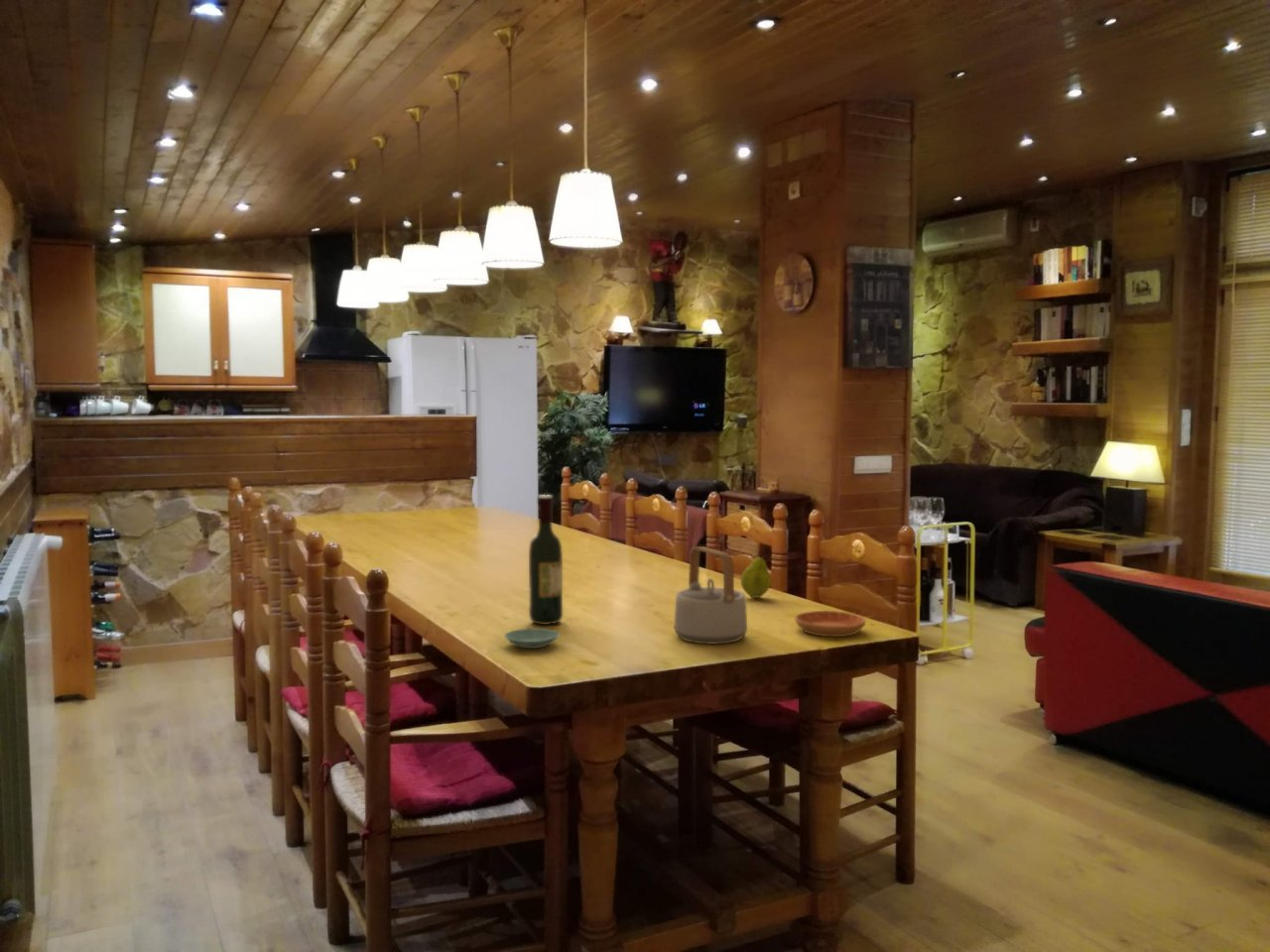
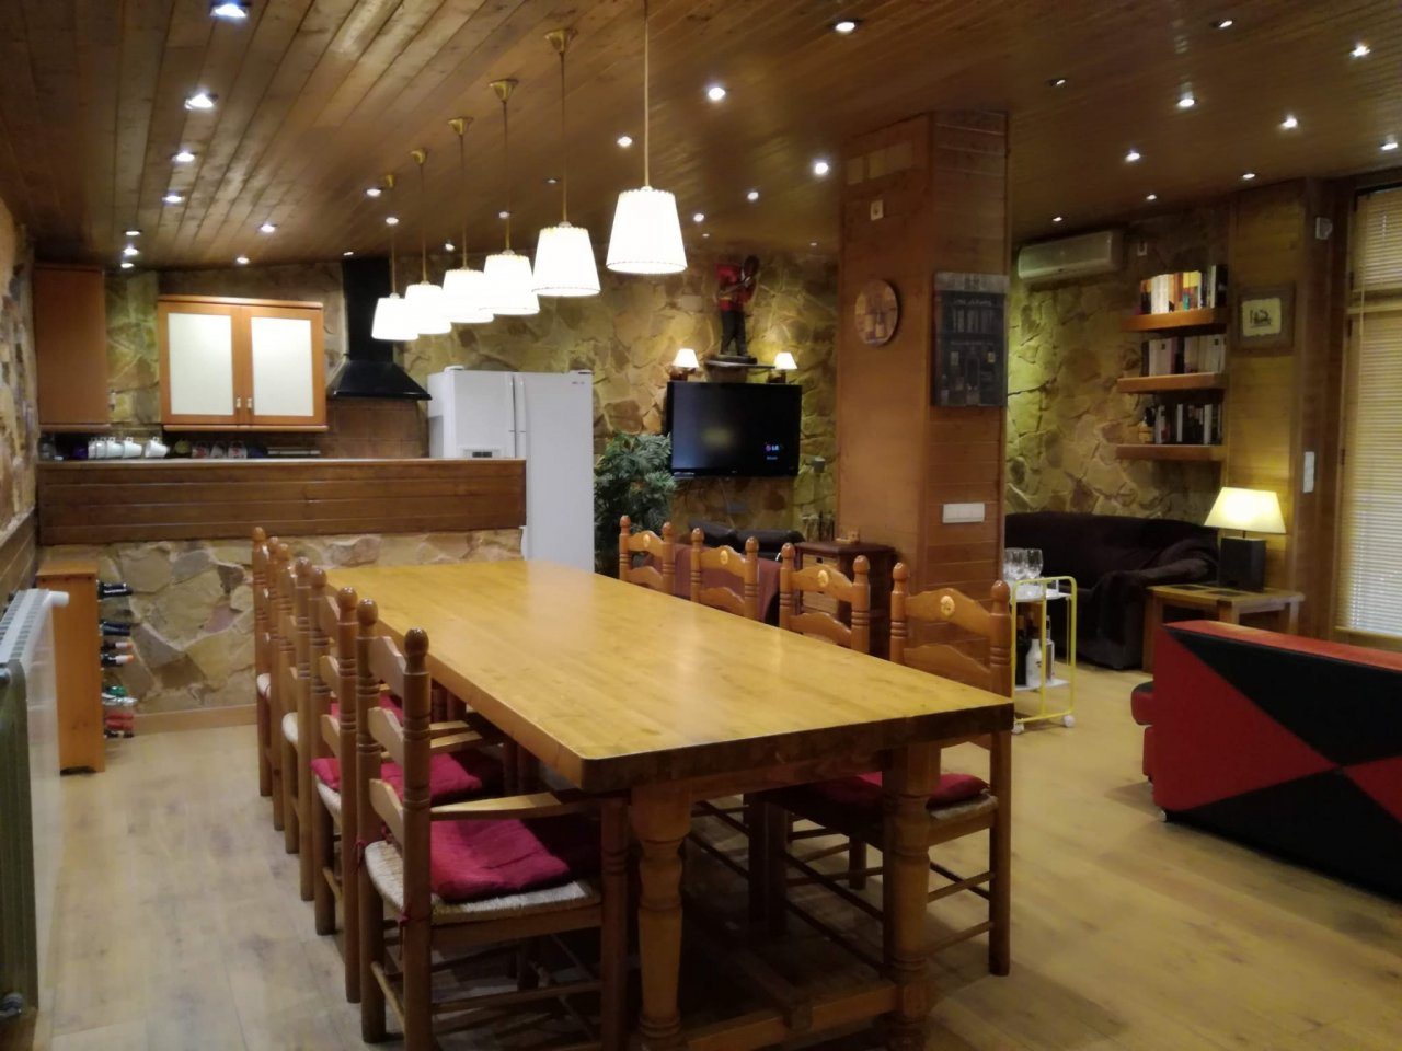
- saucer [504,628,561,650]
- fruit [740,553,777,599]
- wine bottle [528,494,564,626]
- saucer [794,610,866,638]
- teapot [674,545,748,645]
